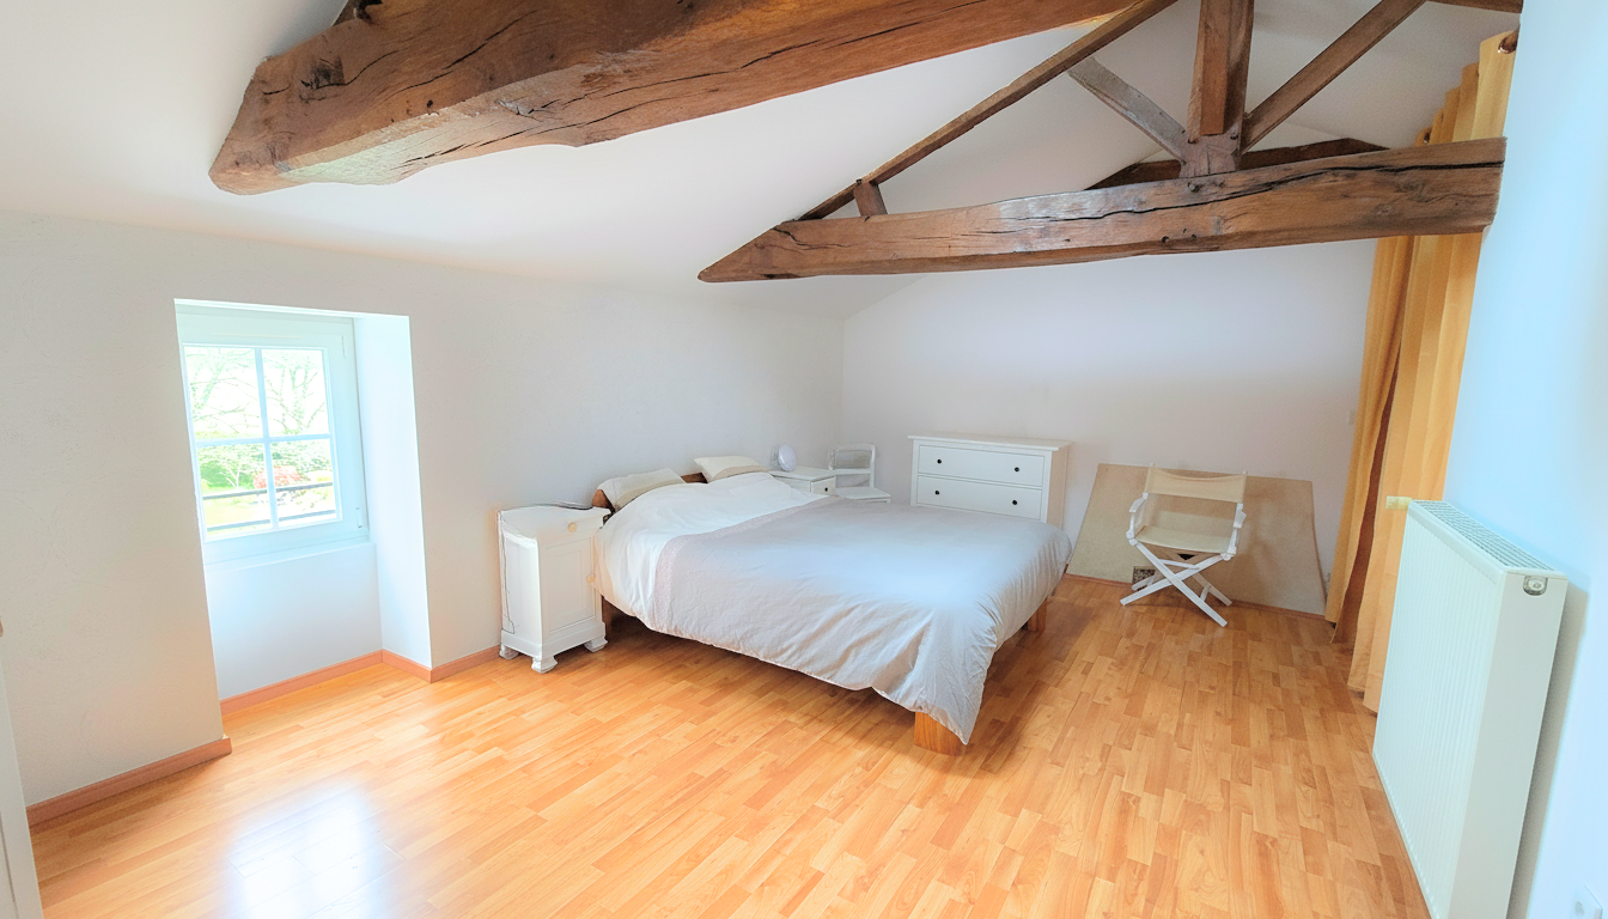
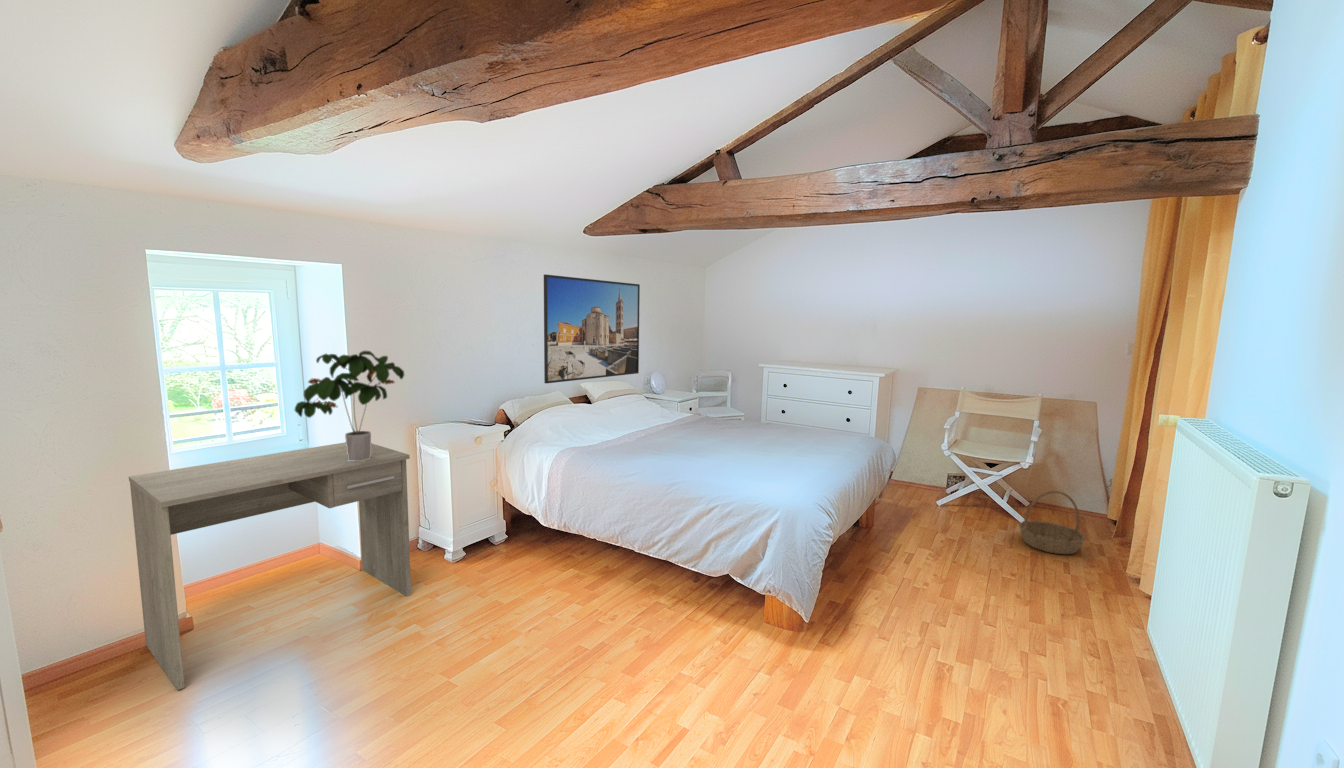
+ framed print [543,274,641,384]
+ potted plant [293,350,405,461]
+ desk [128,441,412,691]
+ basket [1018,490,1087,555]
